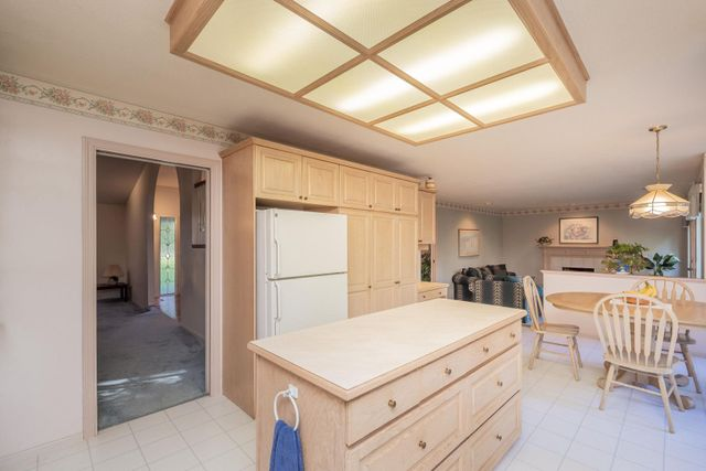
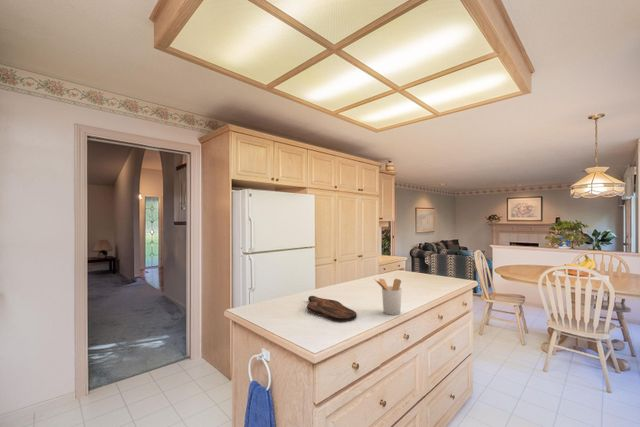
+ utensil holder [374,278,403,316]
+ cutting board [306,295,358,323]
